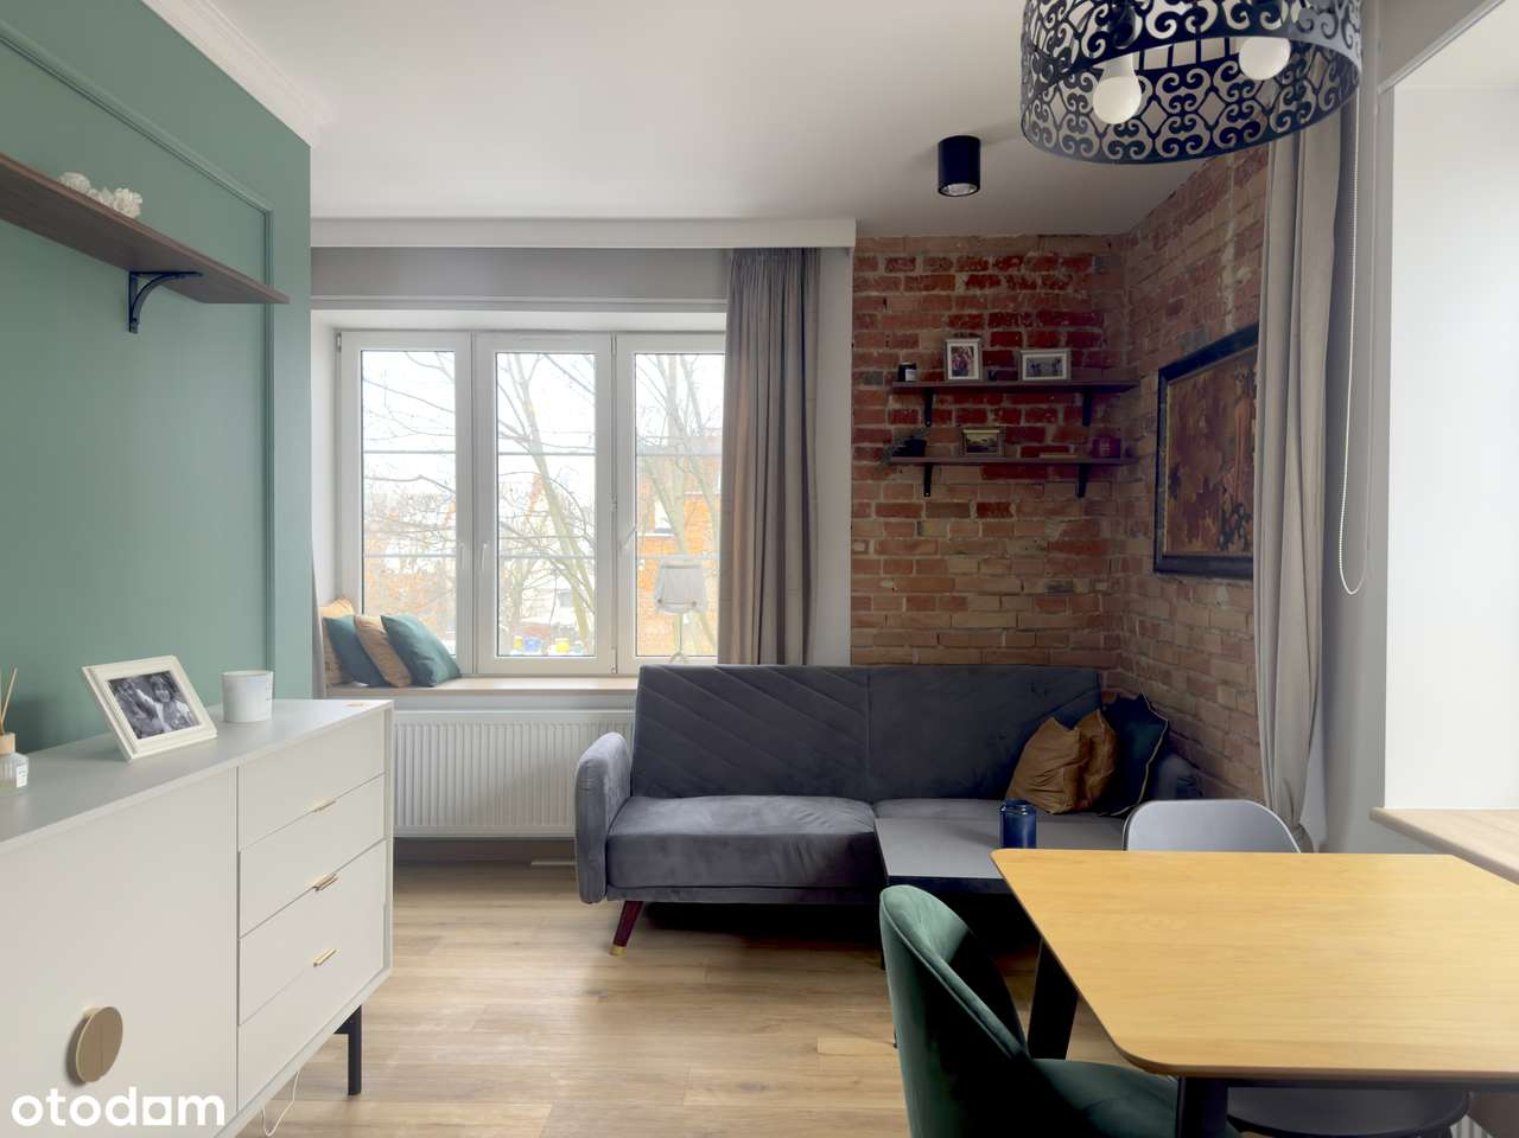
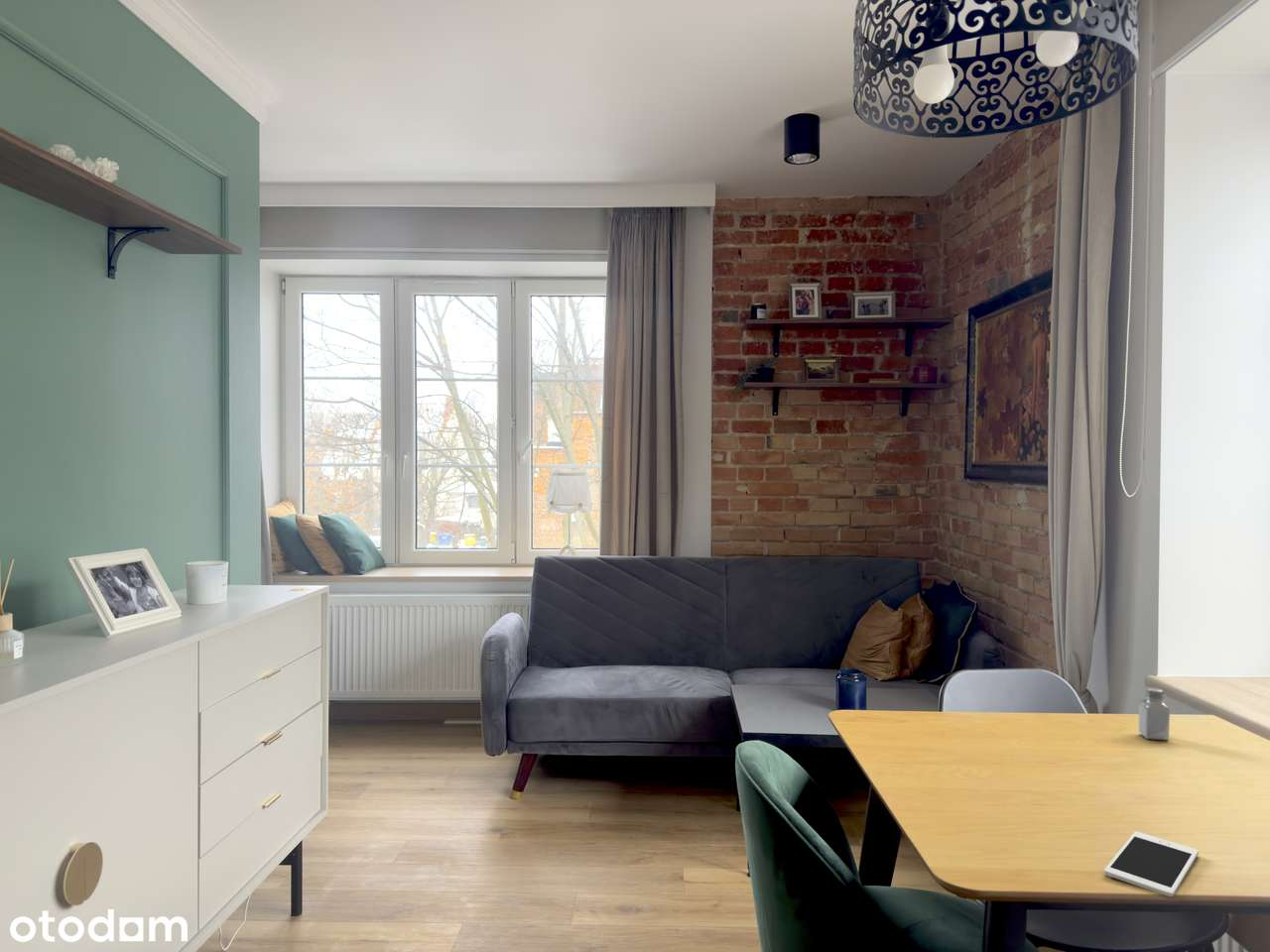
+ cell phone [1103,831,1200,897]
+ saltshaker [1138,686,1171,742]
